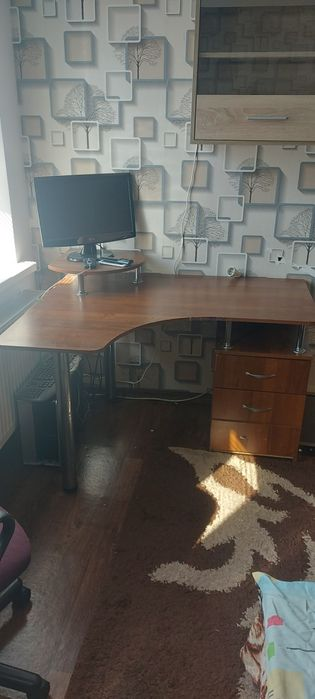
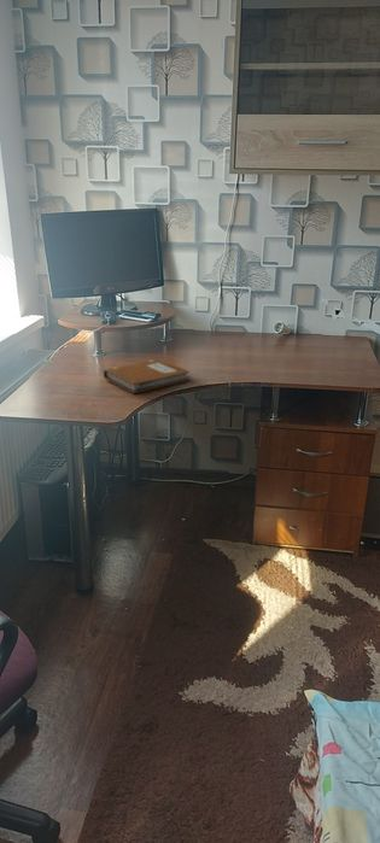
+ notebook [103,358,191,394]
